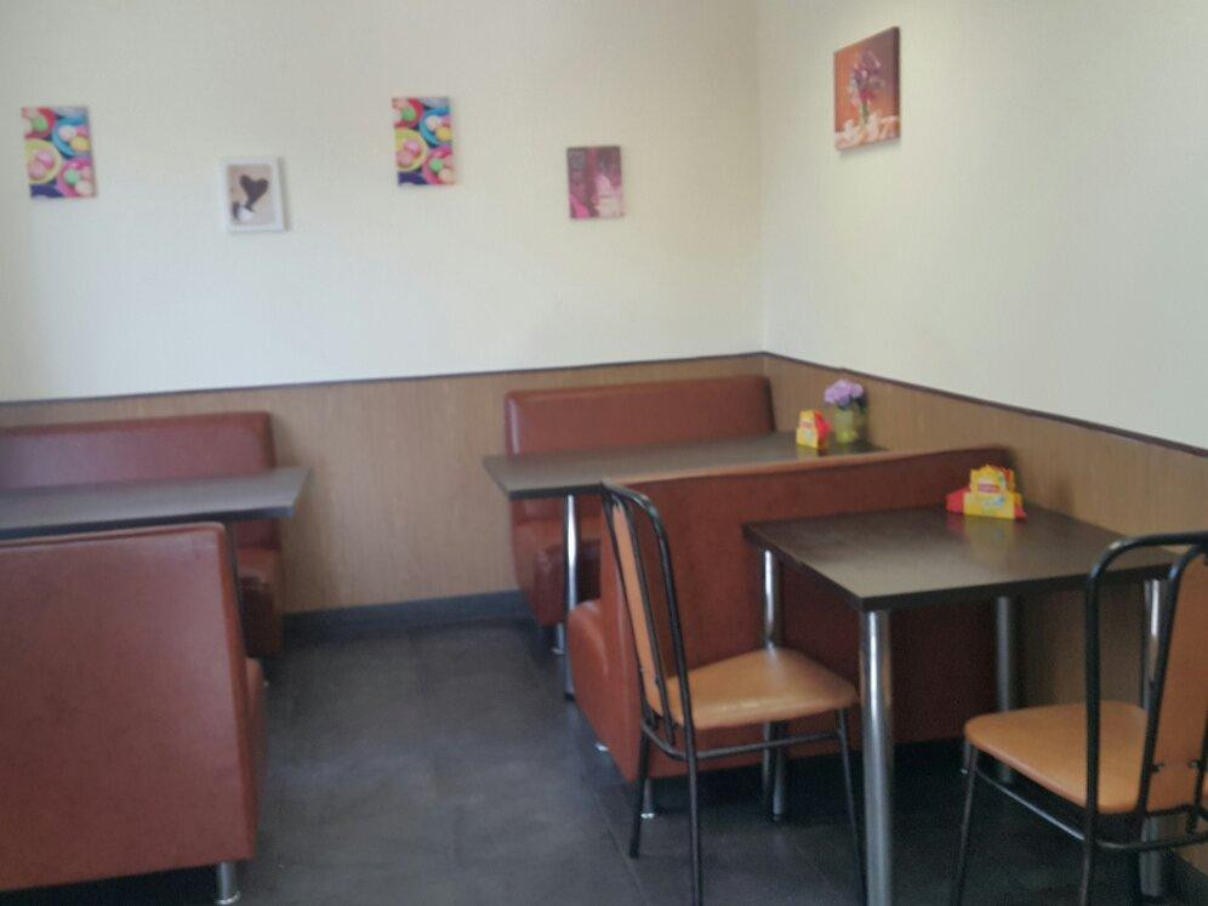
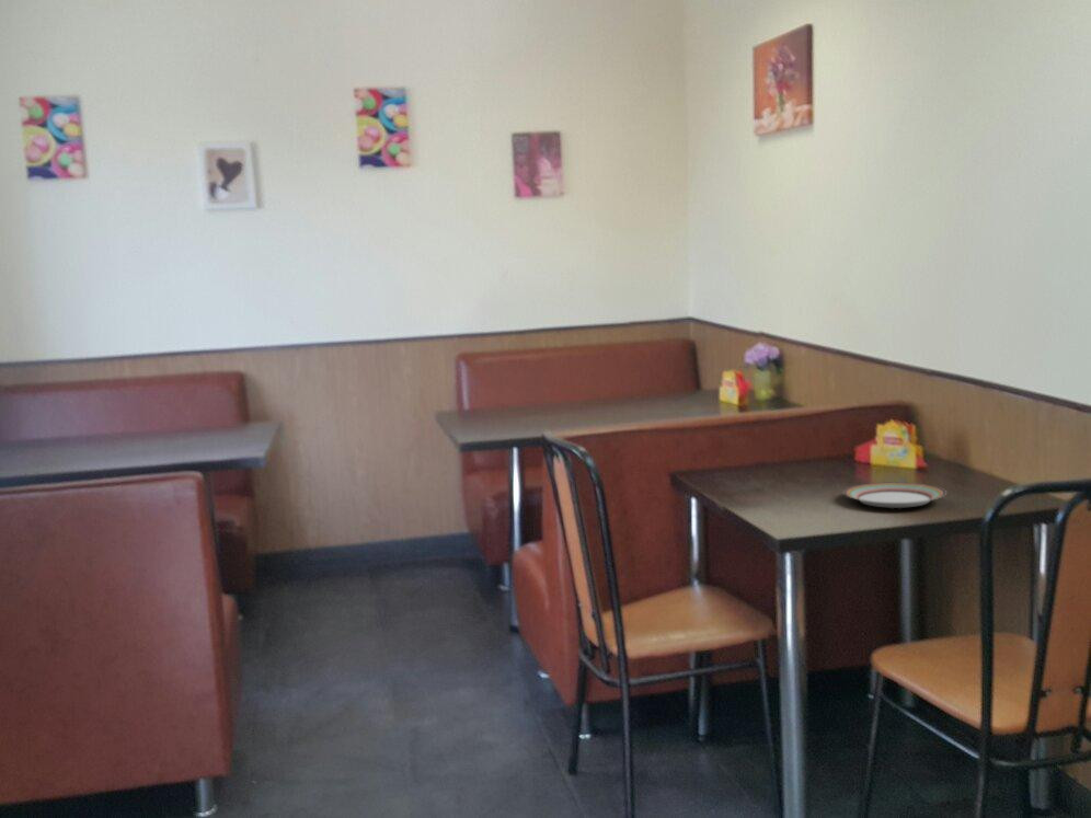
+ plate [842,481,948,509]
